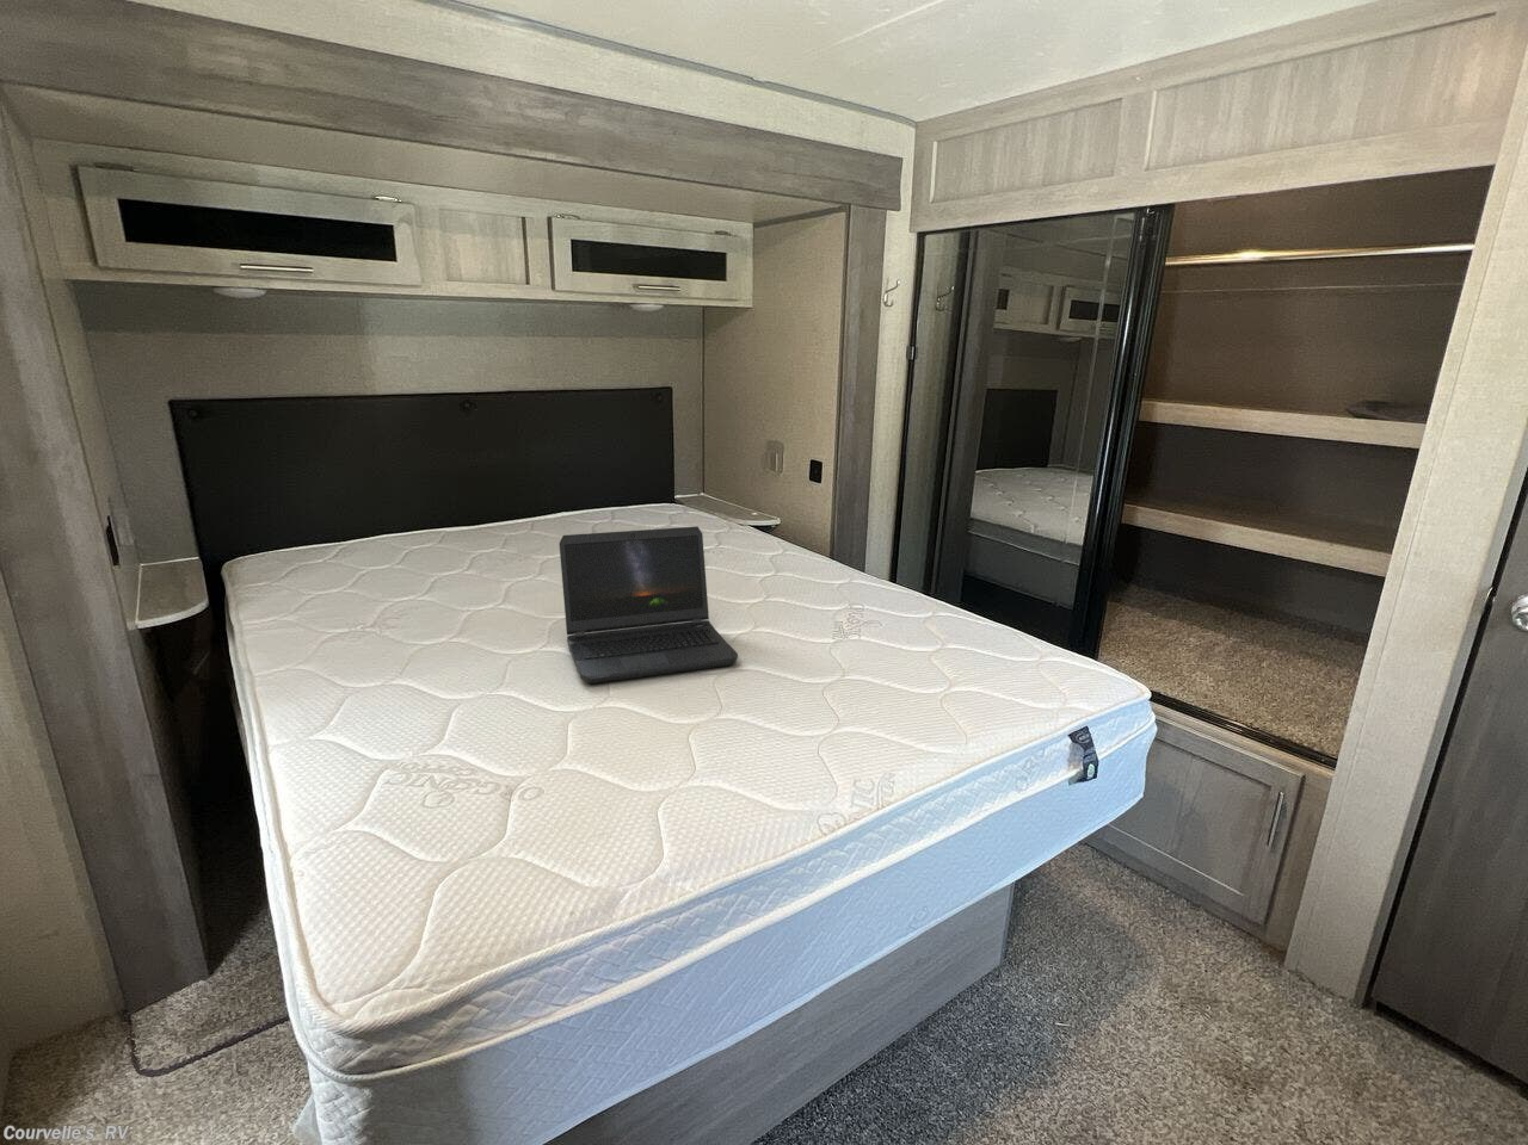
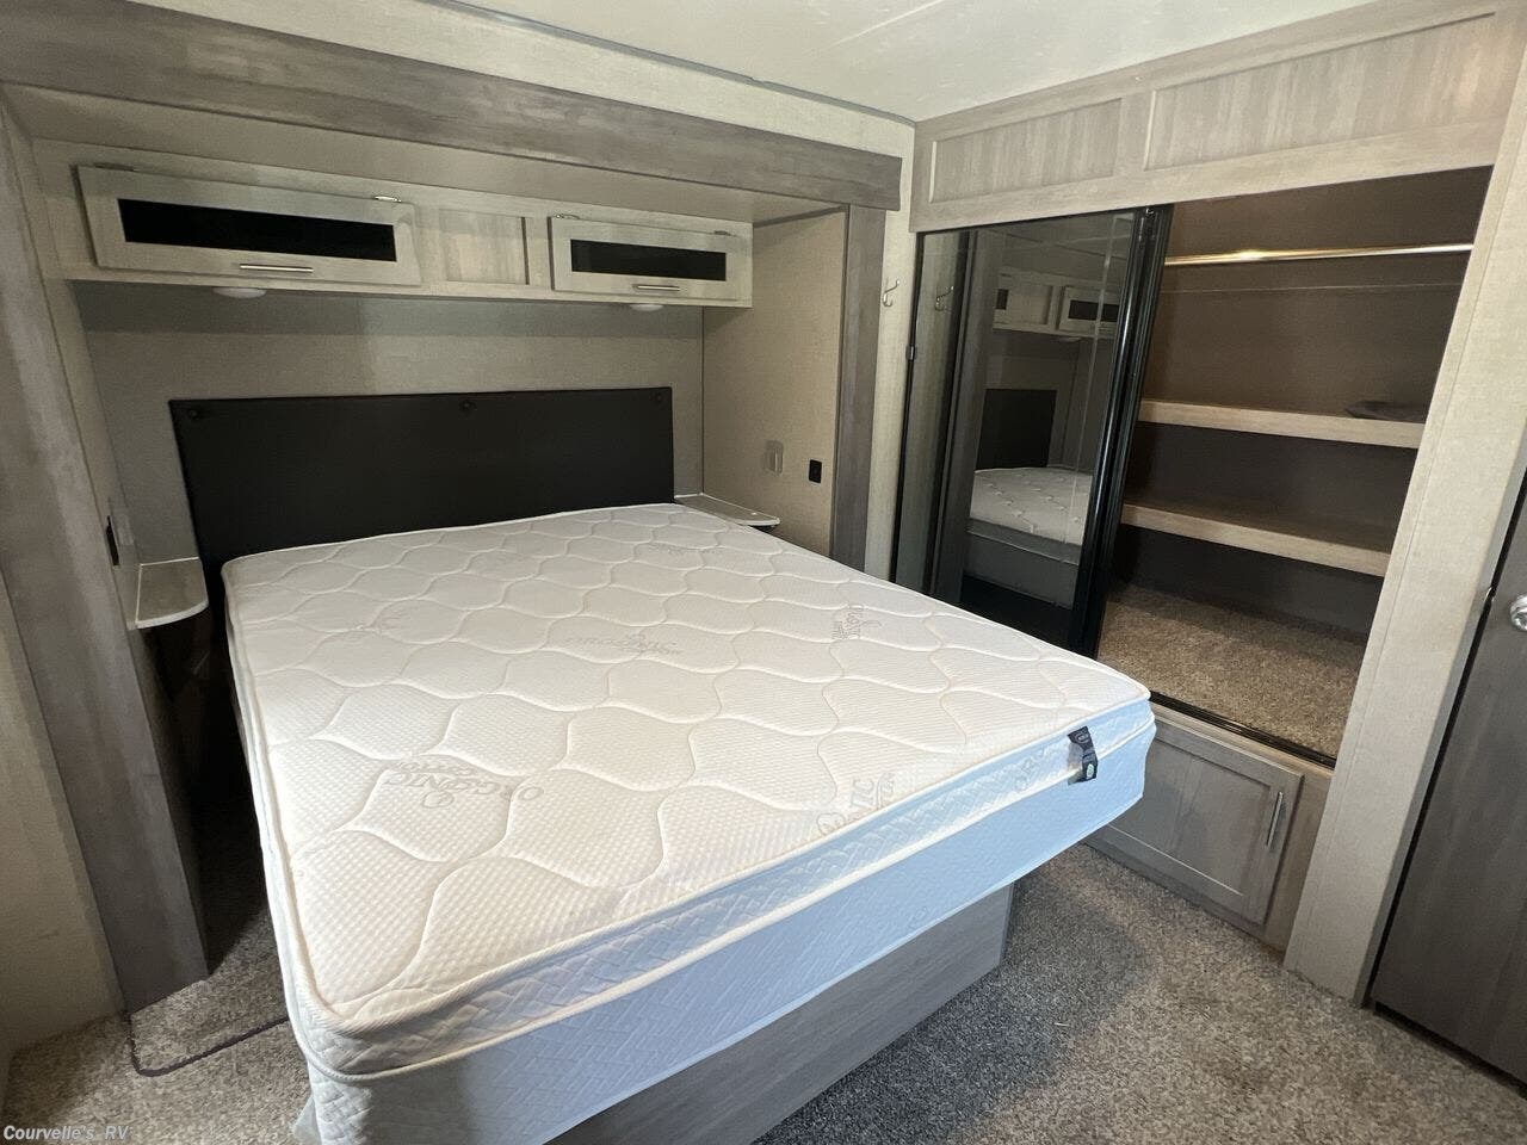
- laptop computer [557,524,739,686]
